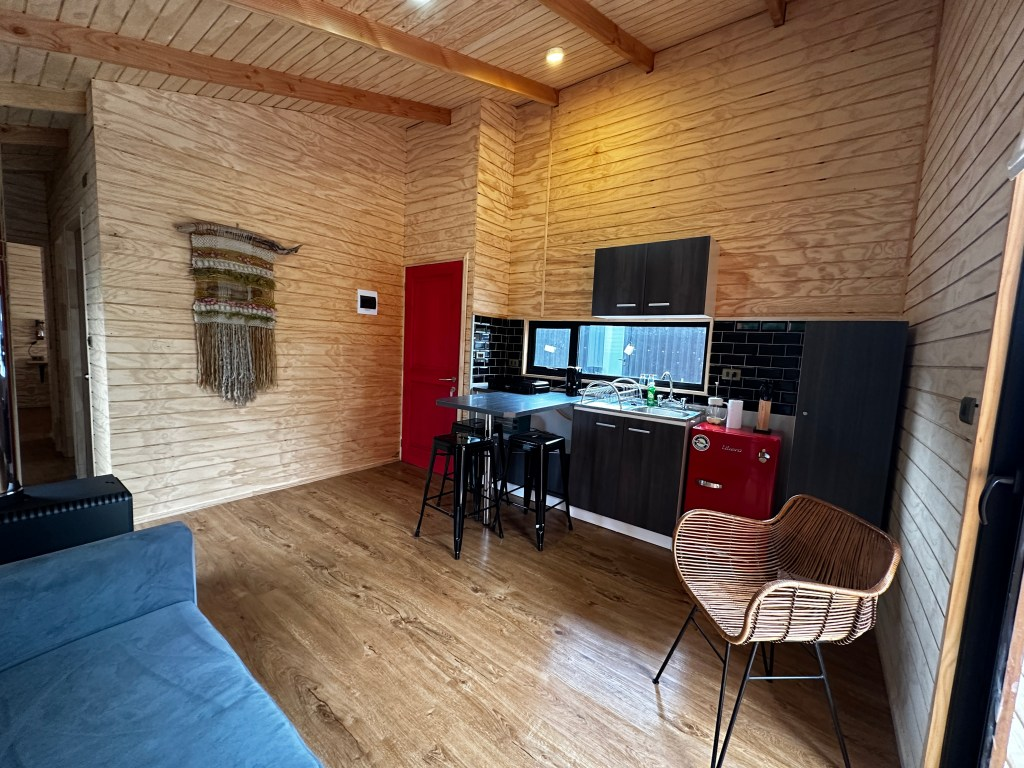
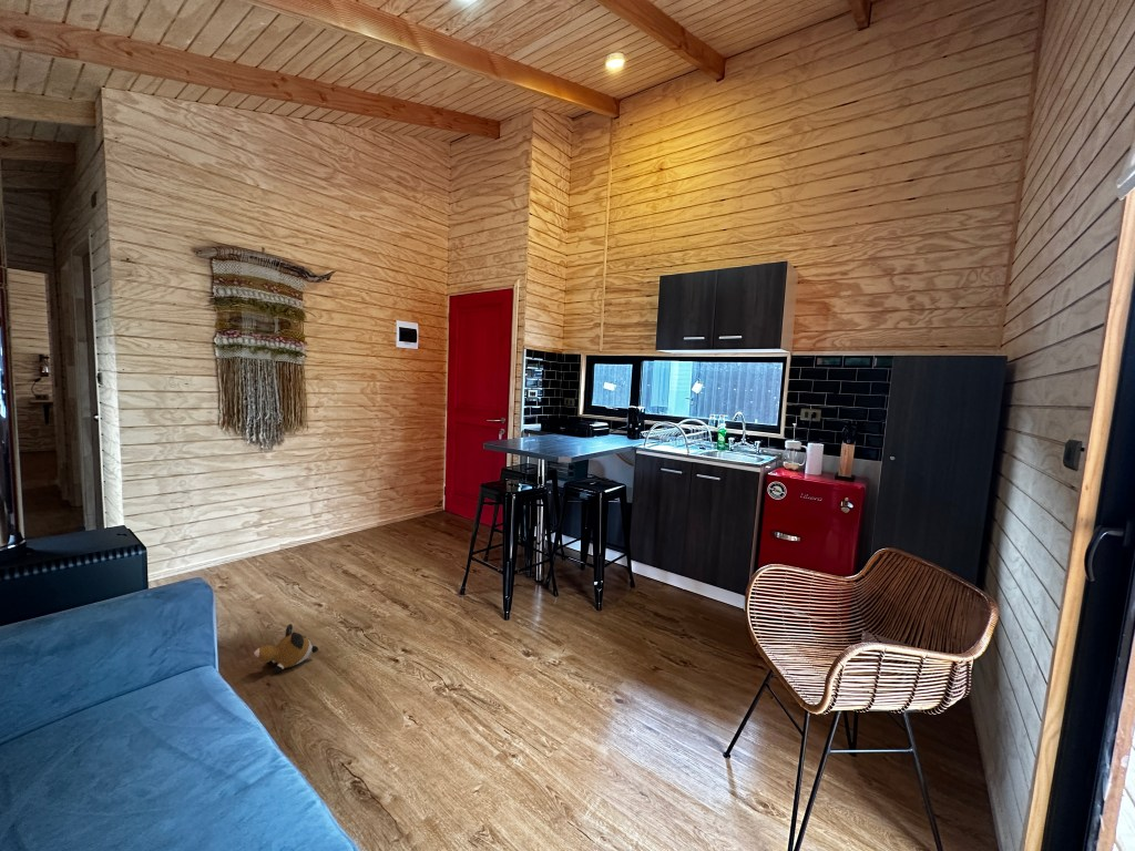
+ plush toy [253,623,319,675]
